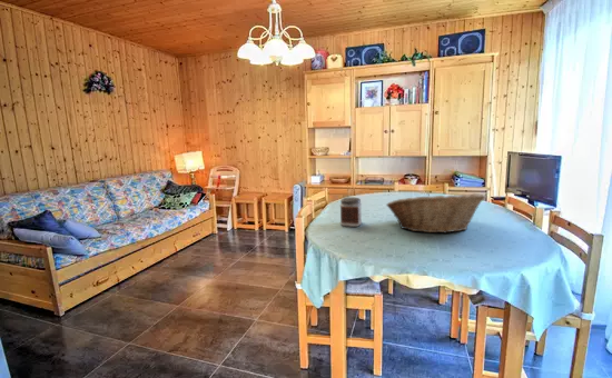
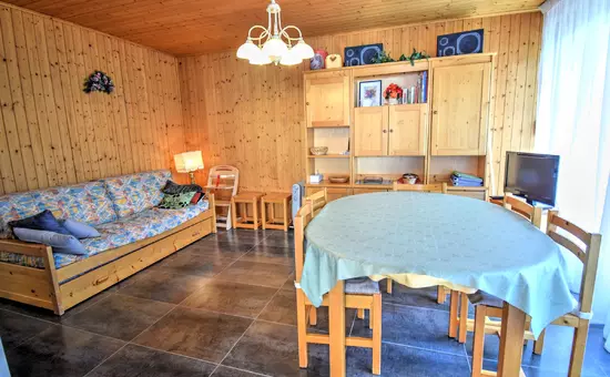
- jar [339,197,363,228]
- fruit basket [385,191,486,235]
